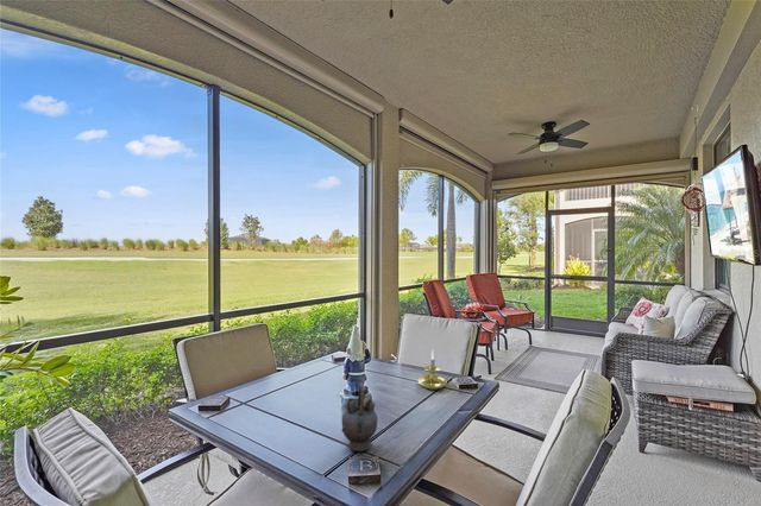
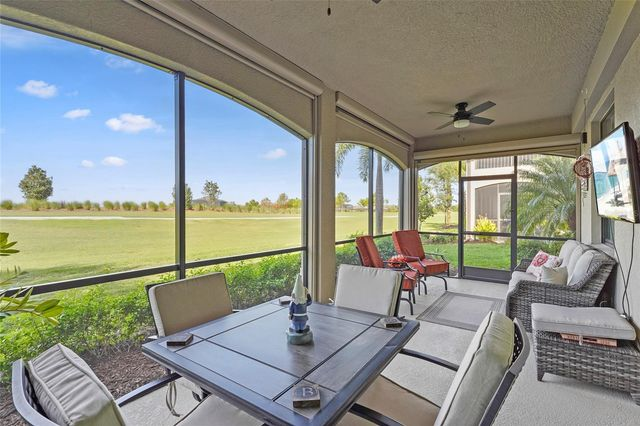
- teapot [340,382,379,453]
- candle holder [417,349,448,391]
